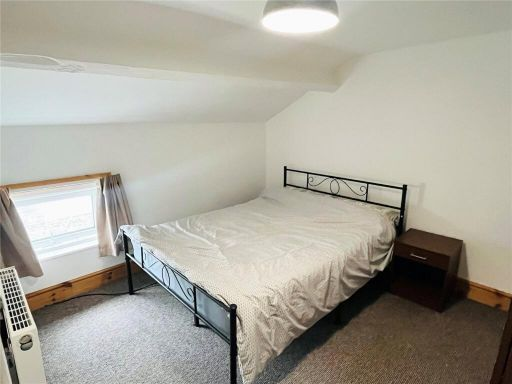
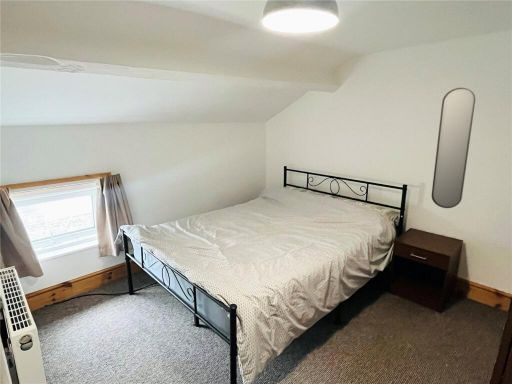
+ home mirror [431,87,476,209]
